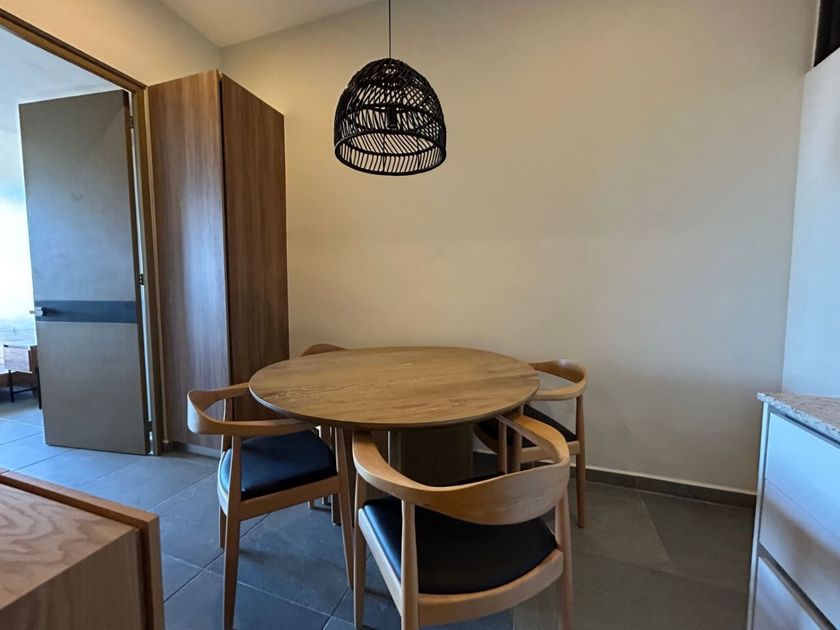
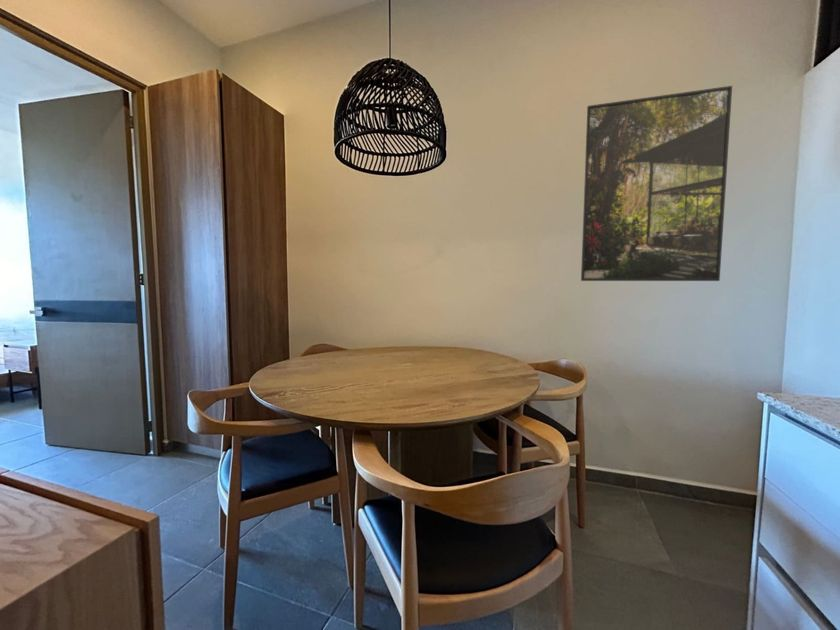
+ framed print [580,85,733,282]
